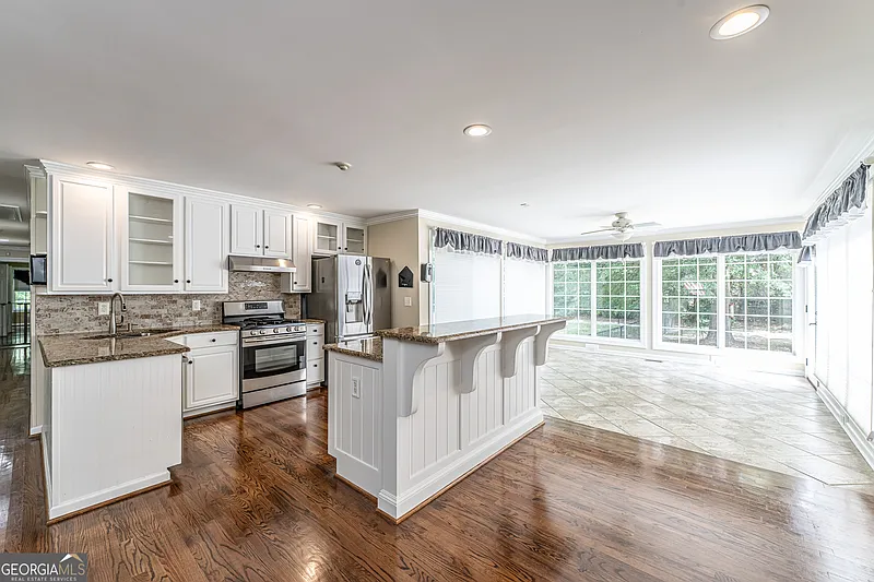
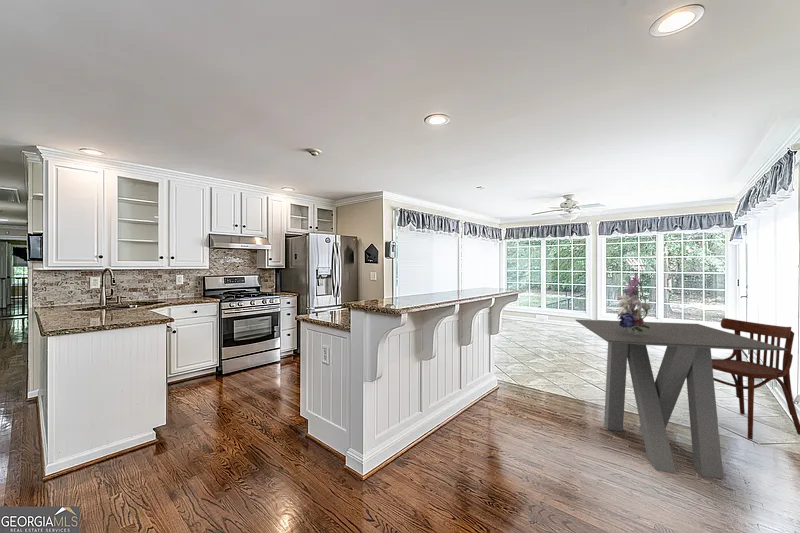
+ dining table [575,319,788,480]
+ dining chair [712,317,800,440]
+ bouquet [615,264,664,334]
